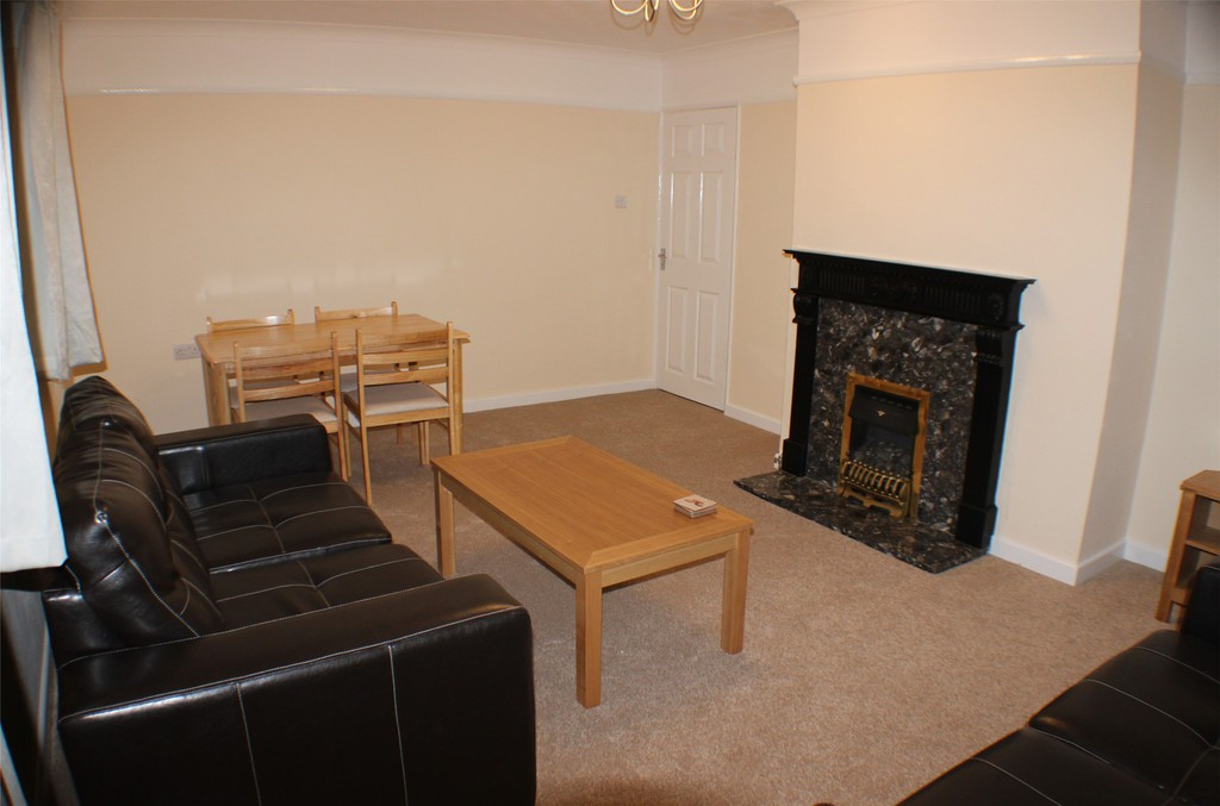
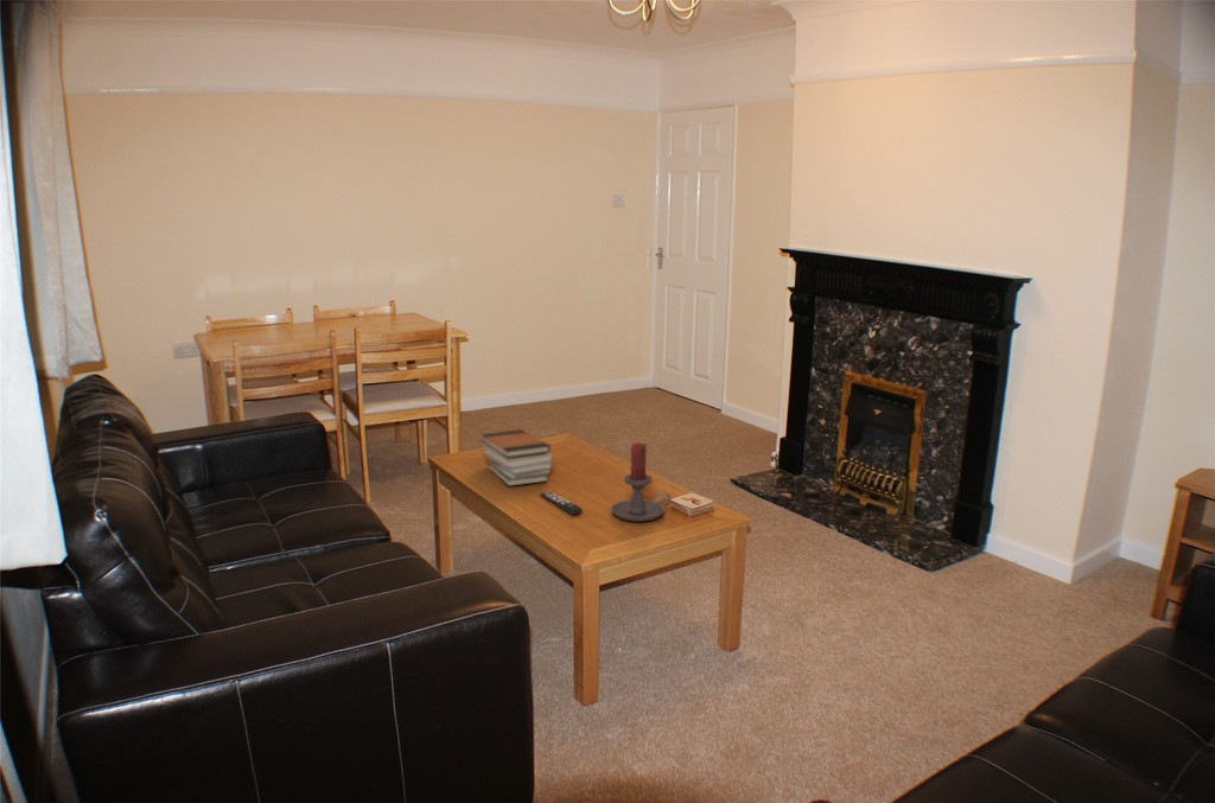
+ remote control [539,491,584,516]
+ candle holder [610,441,672,523]
+ book stack [479,428,553,487]
